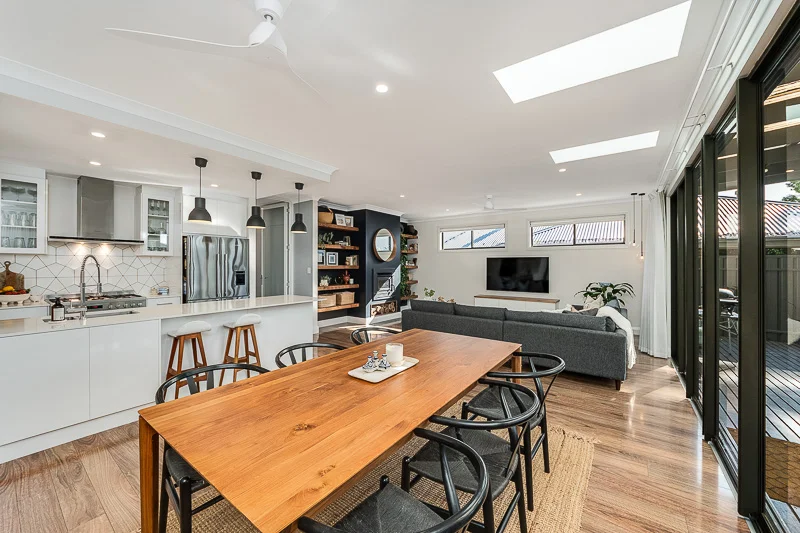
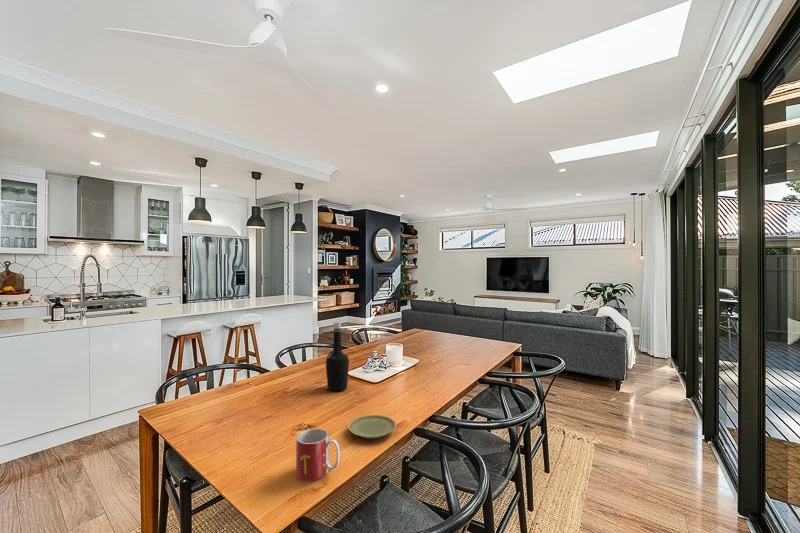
+ bottle [325,321,350,393]
+ mug [295,427,341,482]
+ plate [348,414,397,440]
